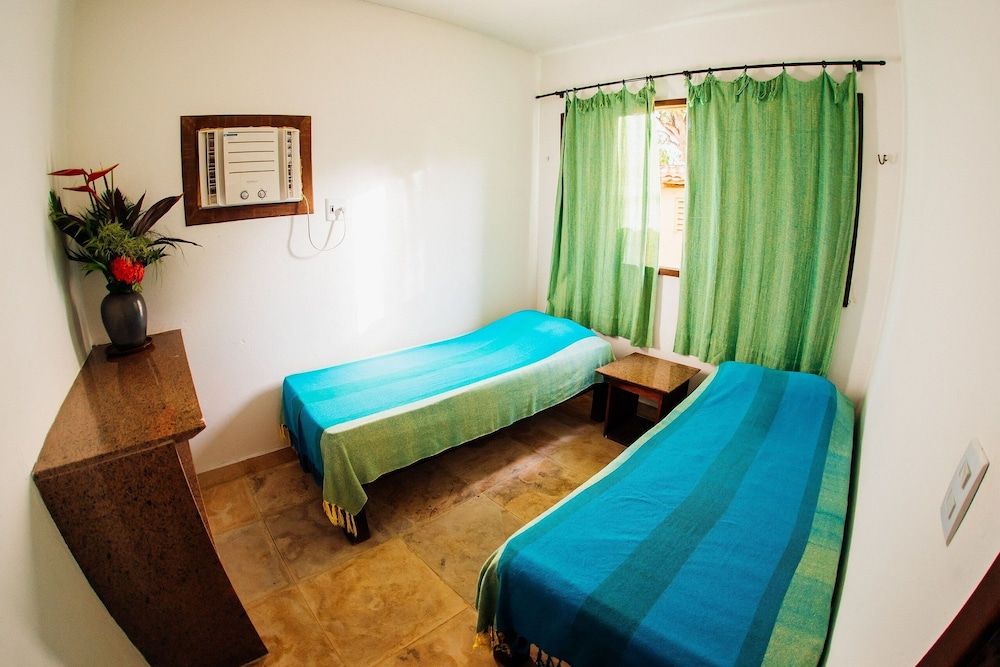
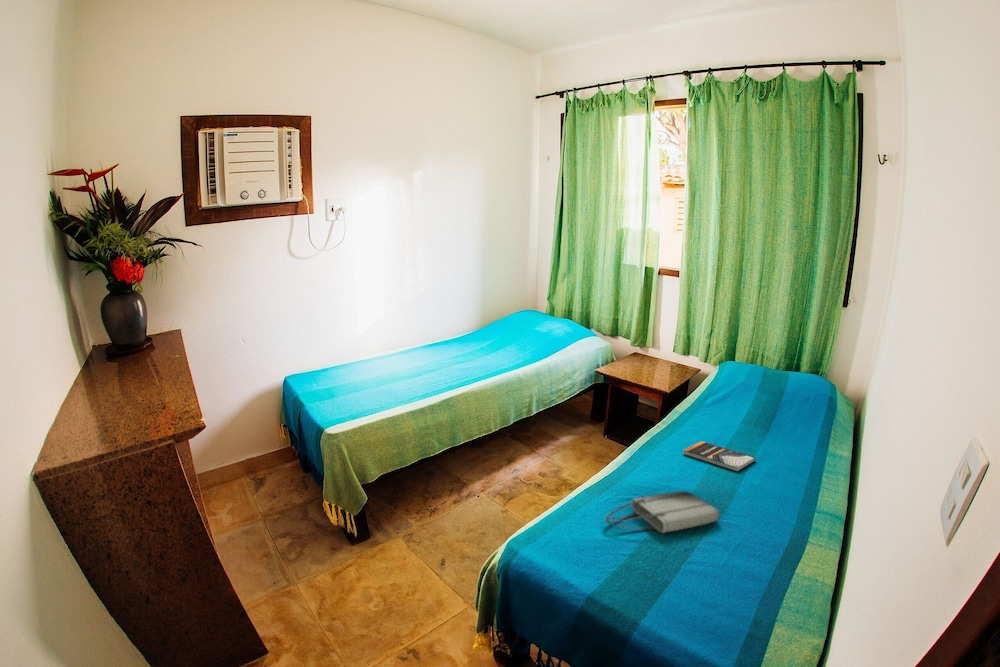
+ book [682,441,756,473]
+ tote bag [604,490,720,534]
